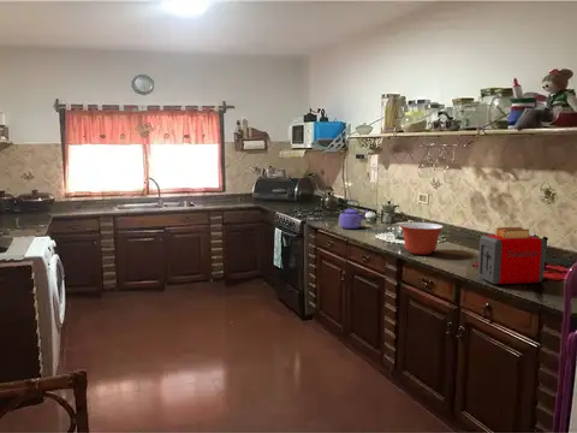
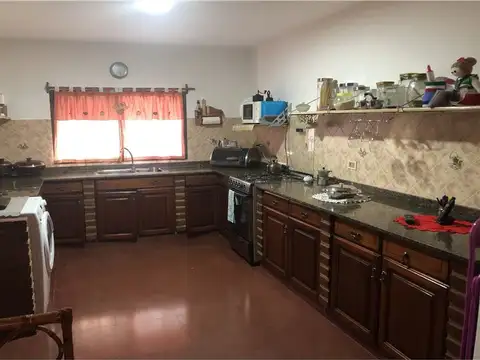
- toaster [477,226,547,285]
- kettle [339,198,369,230]
- mixing bowl [398,221,445,256]
